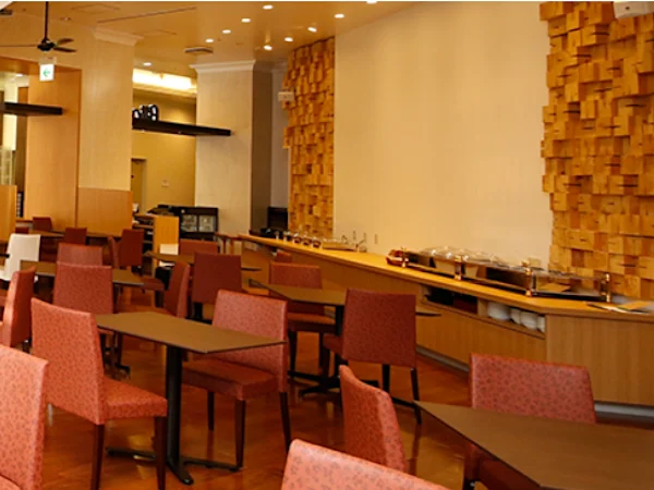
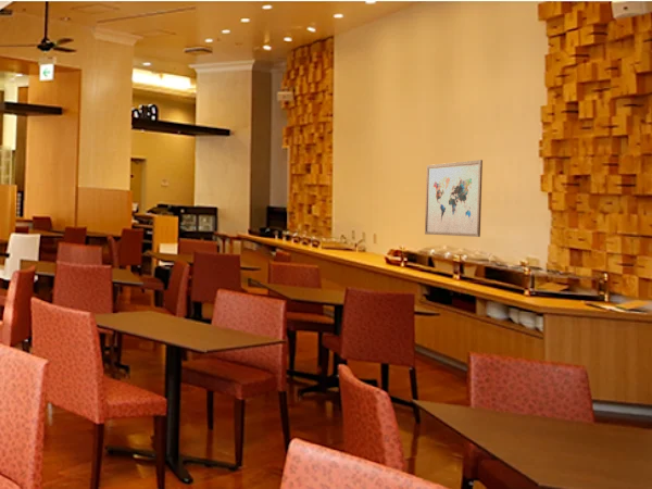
+ wall art [424,159,484,238]
